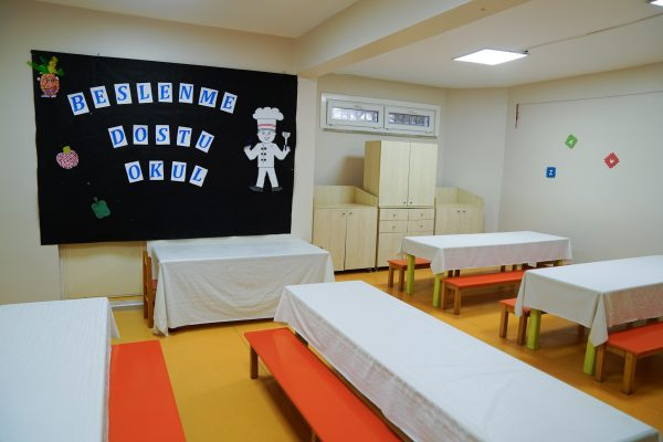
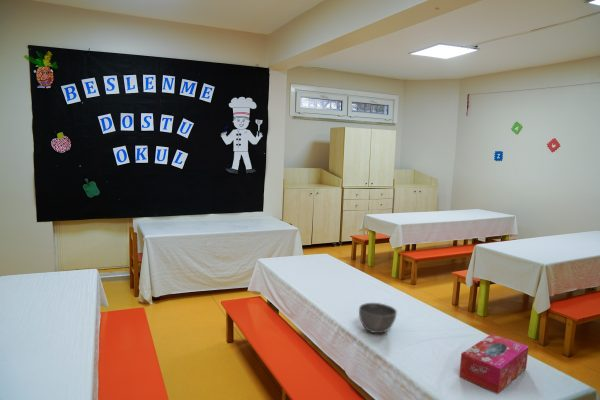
+ bowl [358,302,398,334]
+ tissue box [458,333,529,395]
